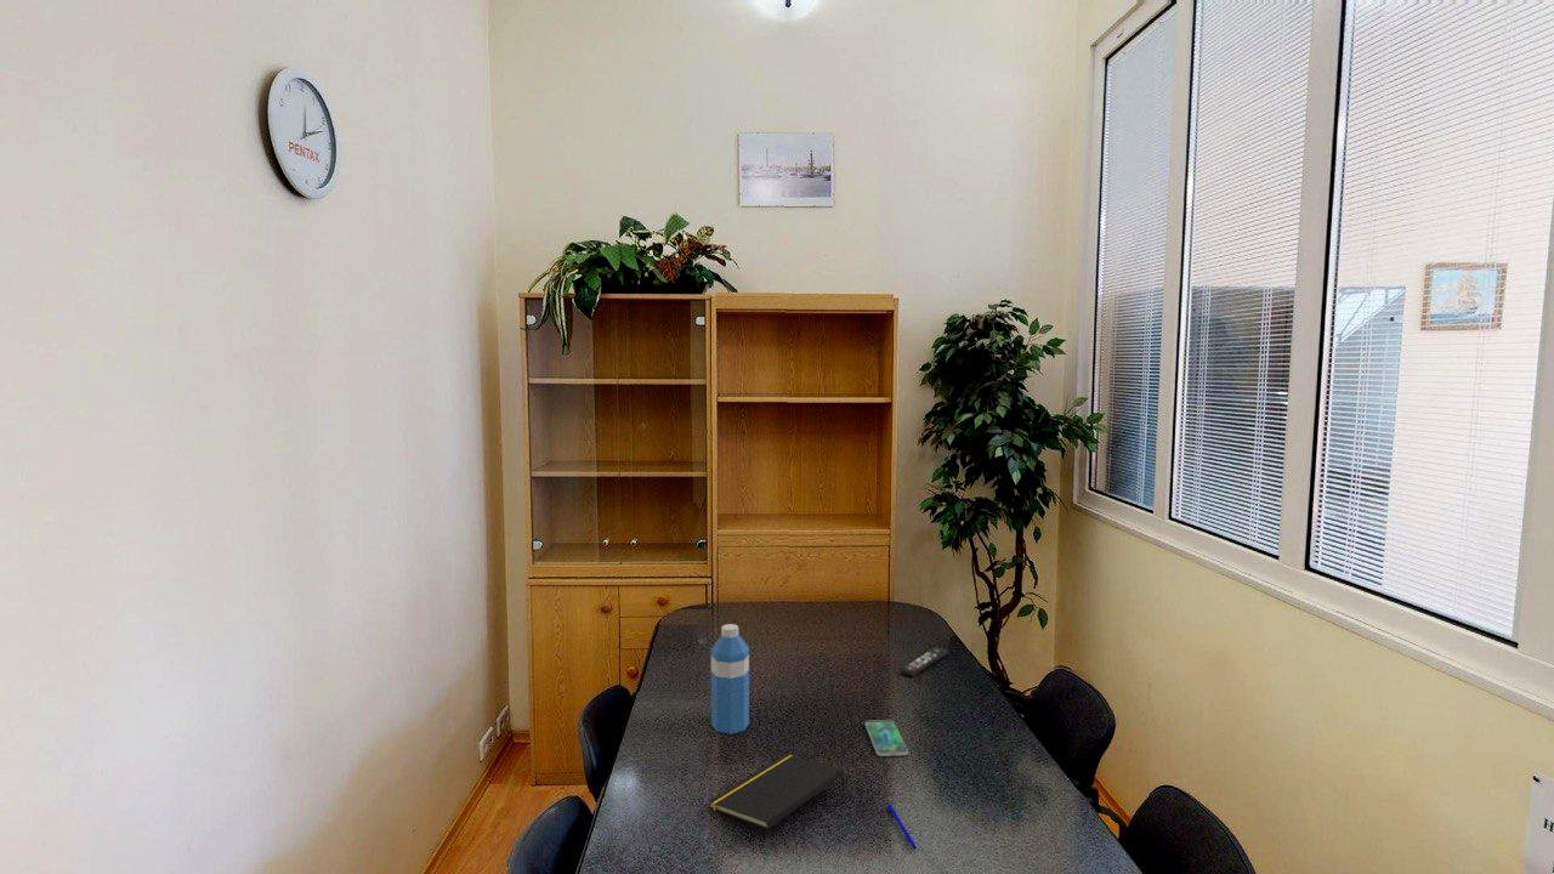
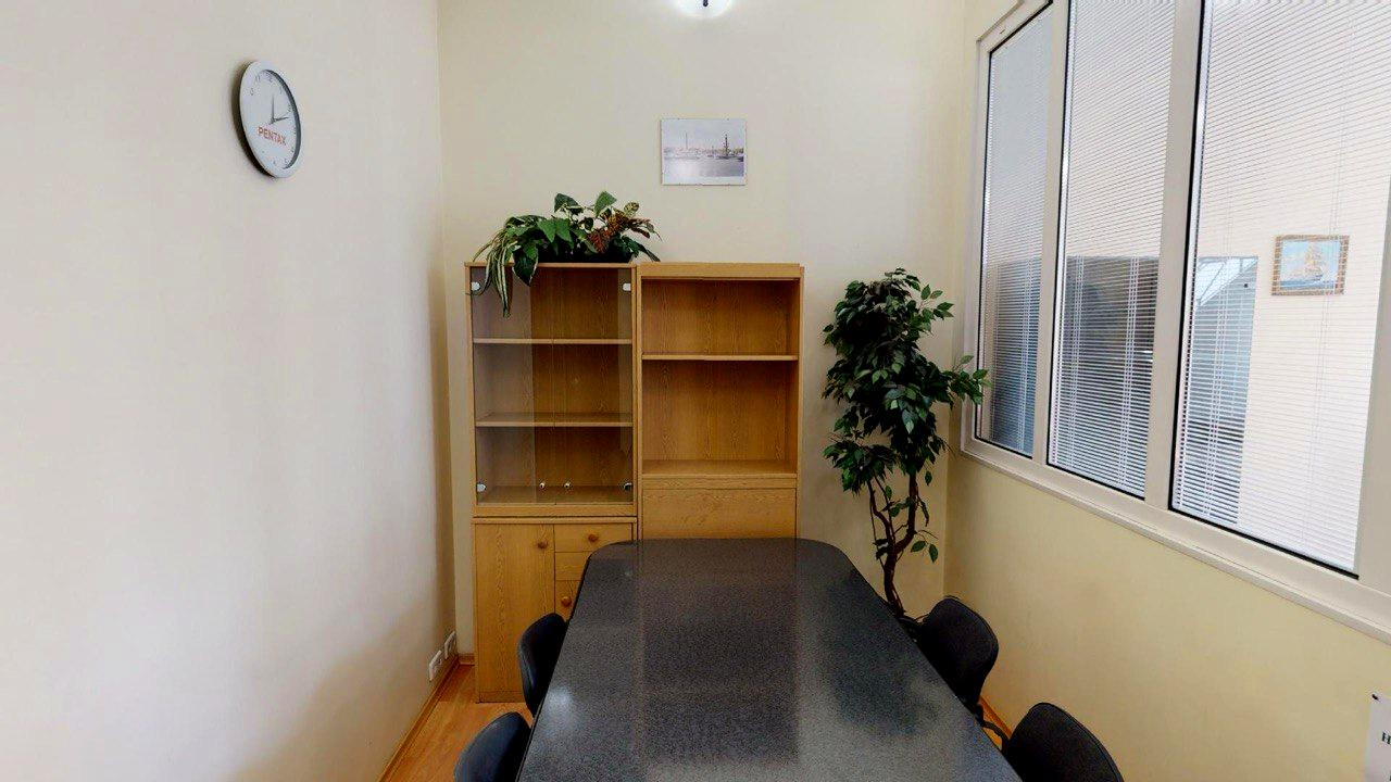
- notepad [708,753,846,830]
- pen [886,801,918,851]
- water bottle [710,623,750,736]
- remote control [900,646,949,677]
- smartphone [864,719,909,757]
